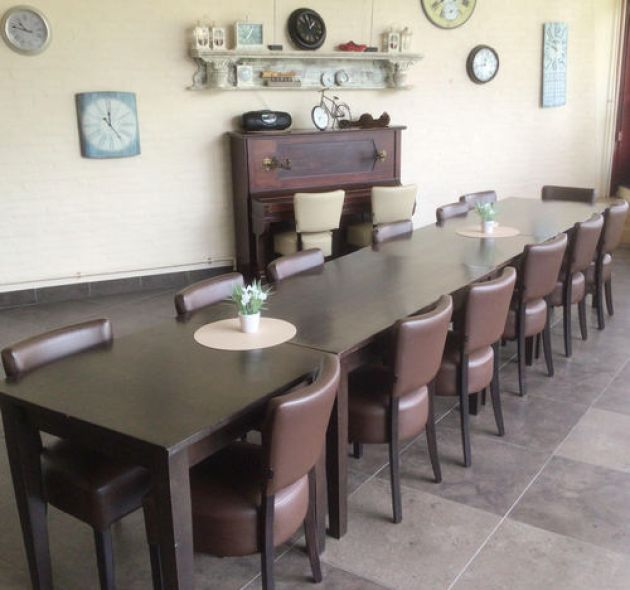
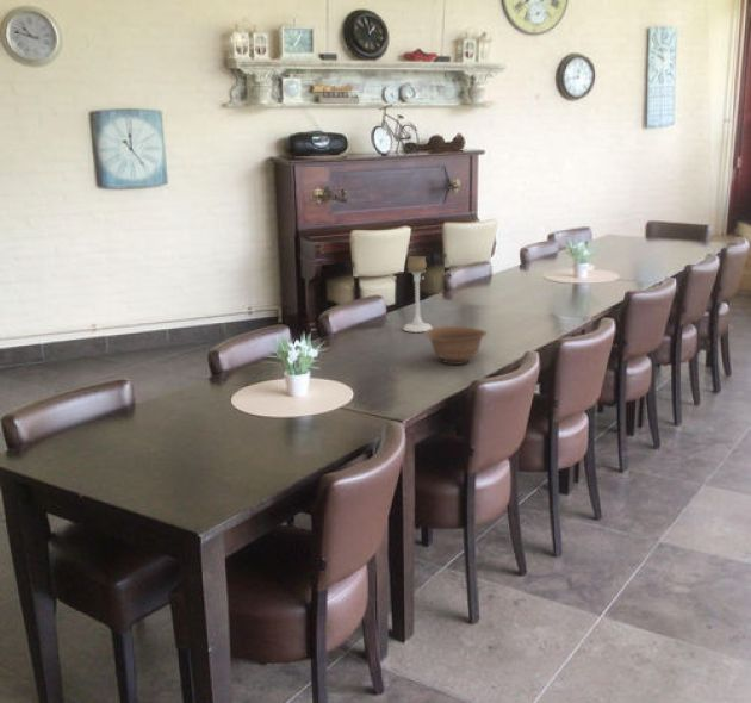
+ bowl [423,325,489,366]
+ candle holder [402,255,434,334]
